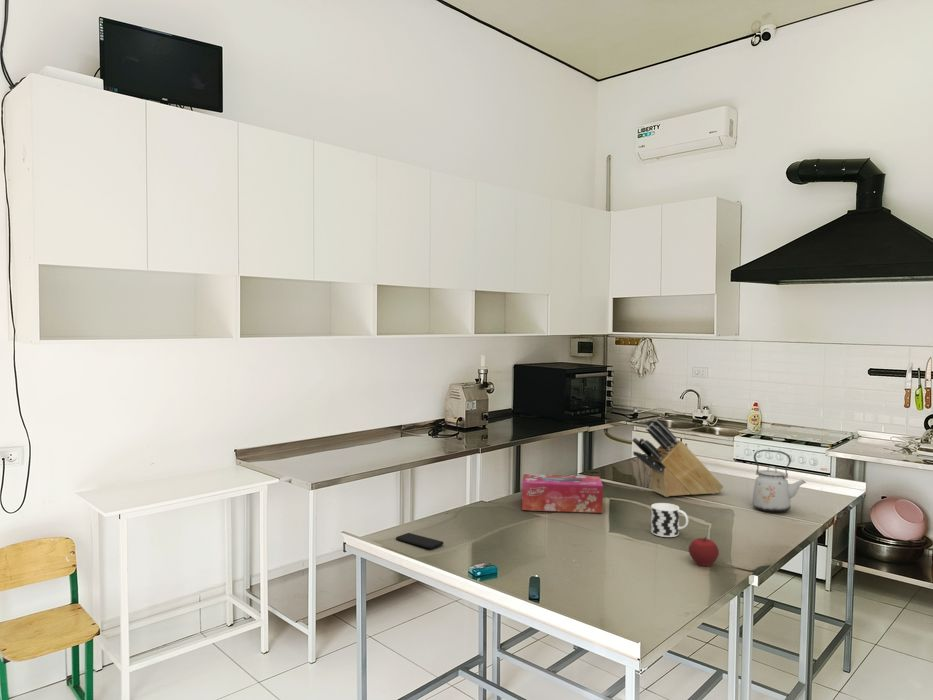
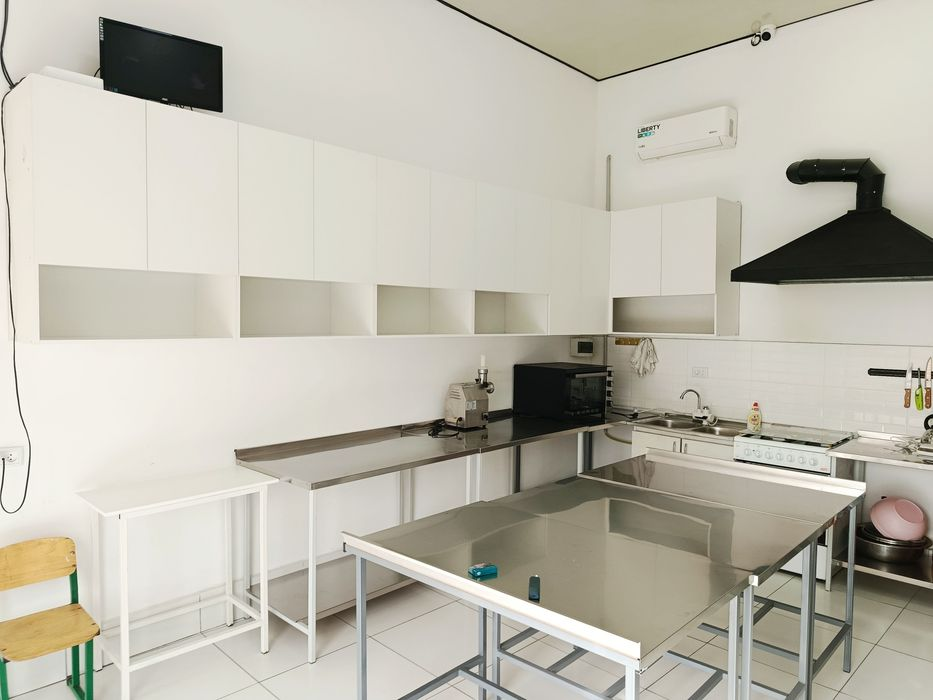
- cup [650,502,689,538]
- smartphone [395,532,444,550]
- knife block [631,417,724,498]
- tissue box [521,473,604,514]
- kettle [751,449,807,513]
- apple [688,536,720,567]
